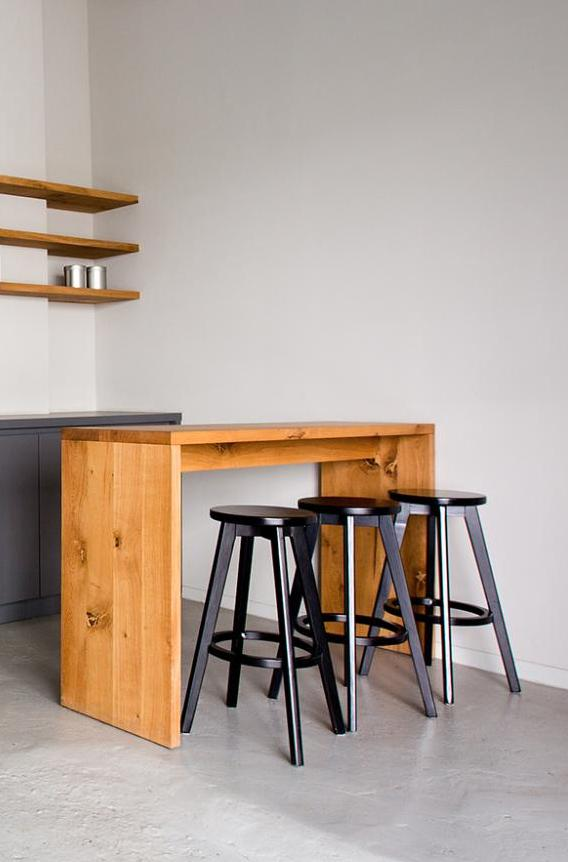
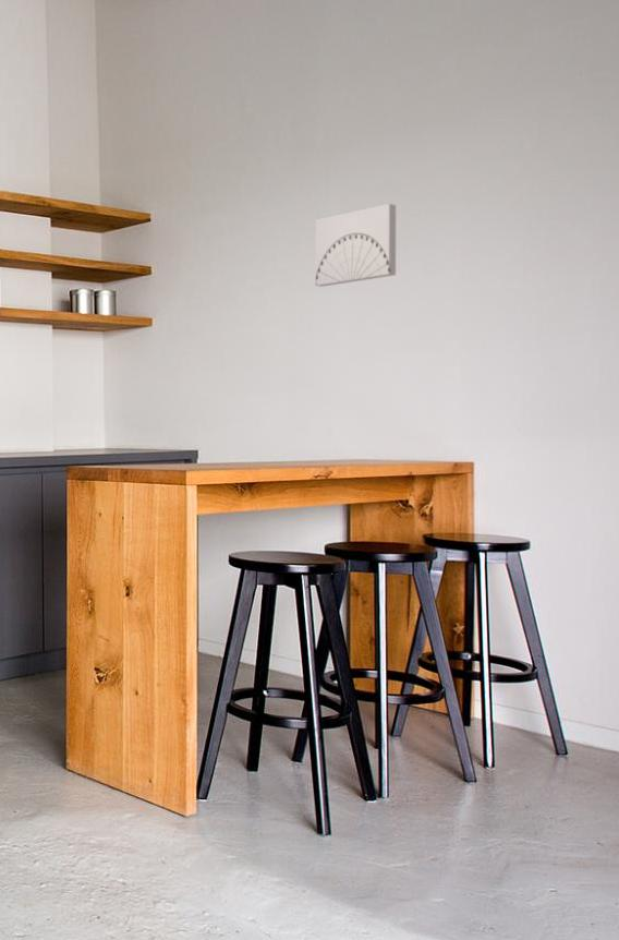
+ wall art [315,203,397,288]
